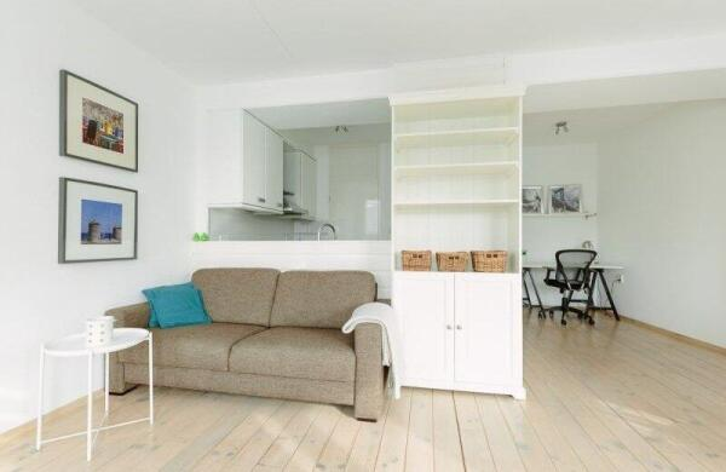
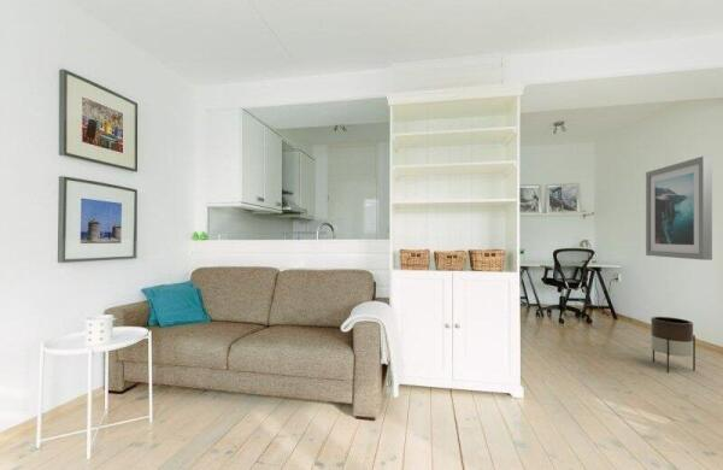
+ wall art [645,154,713,262]
+ planter [649,316,696,374]
